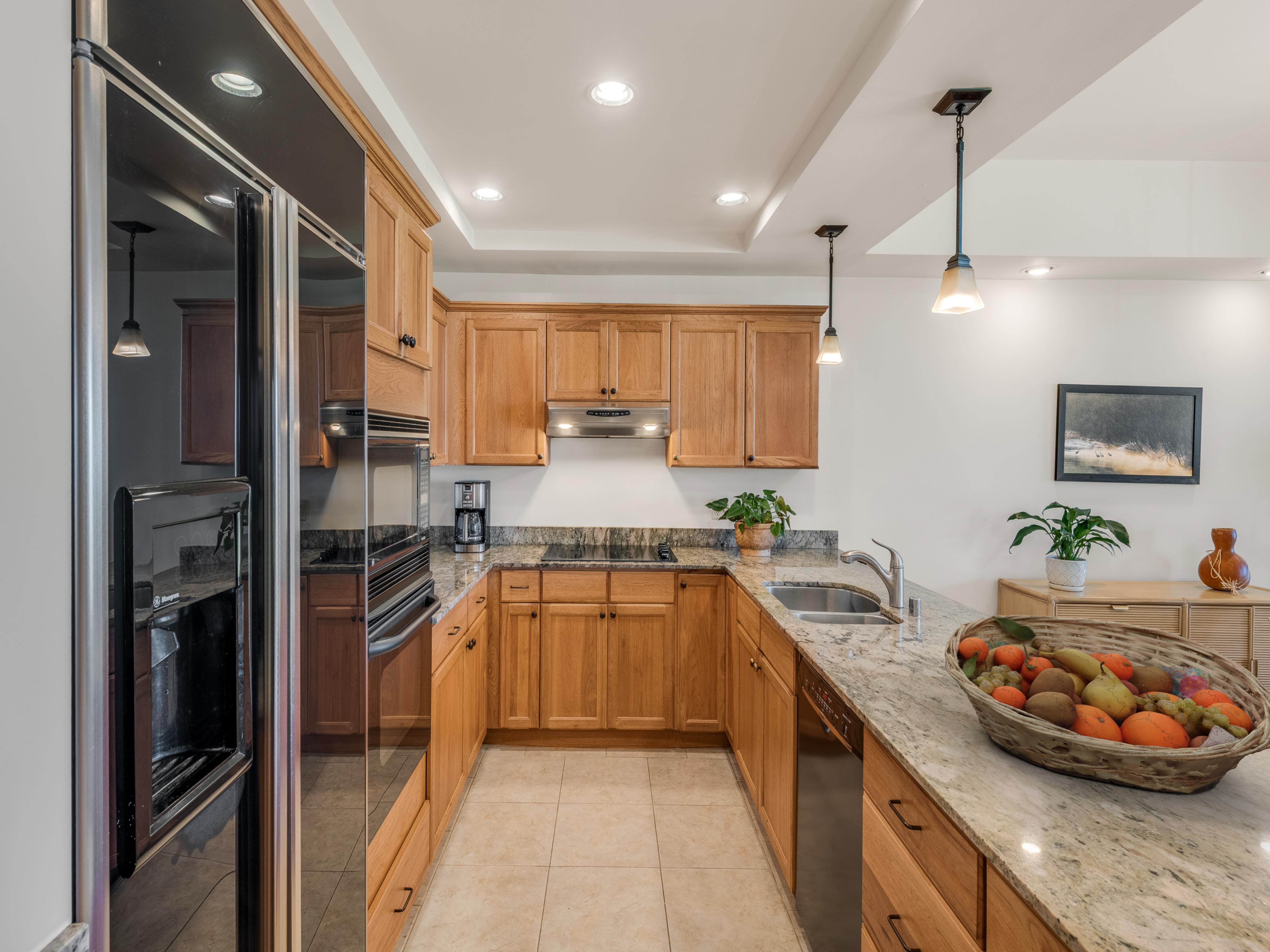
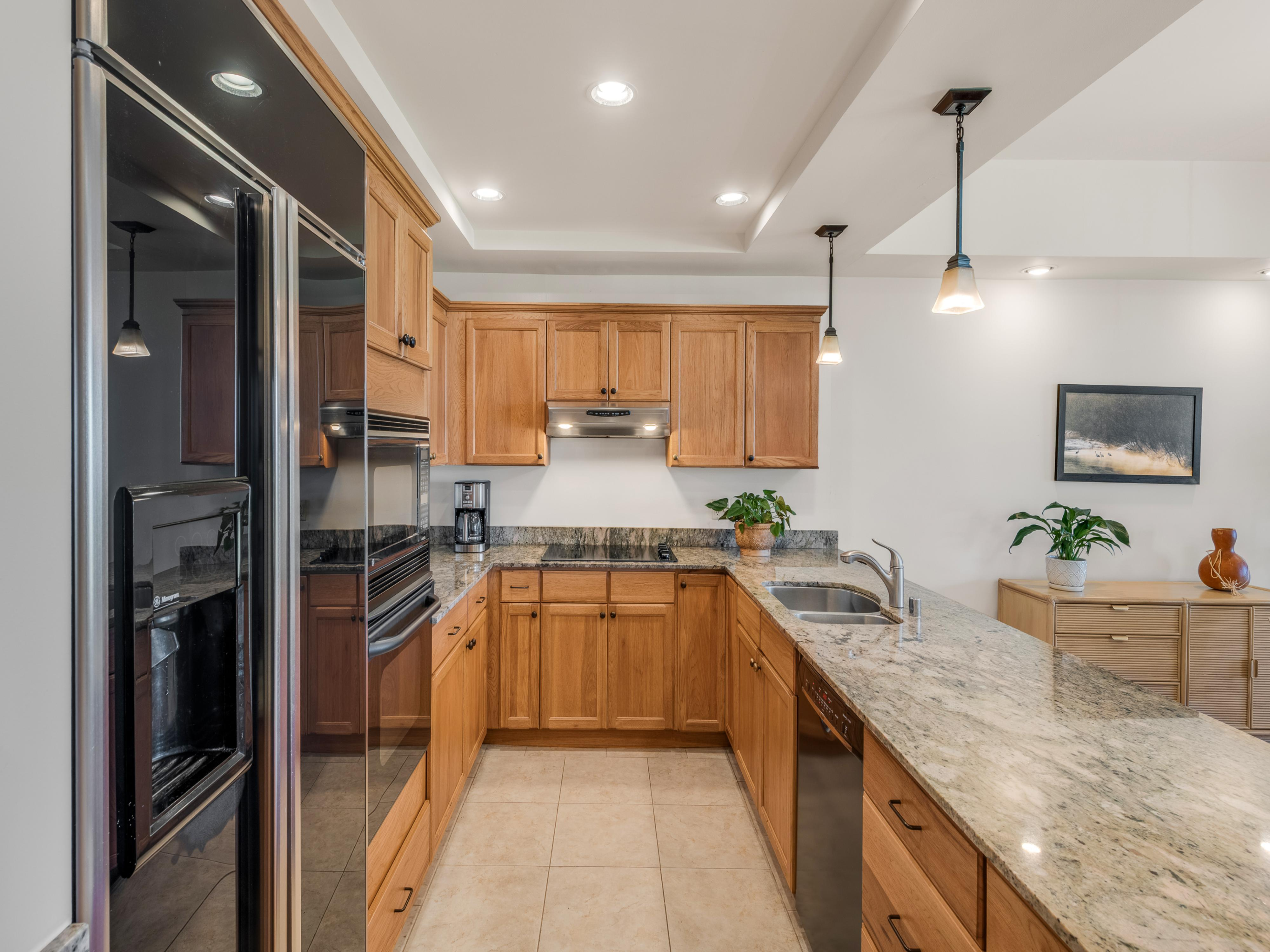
- fruit basket [944,614,1270,794]
